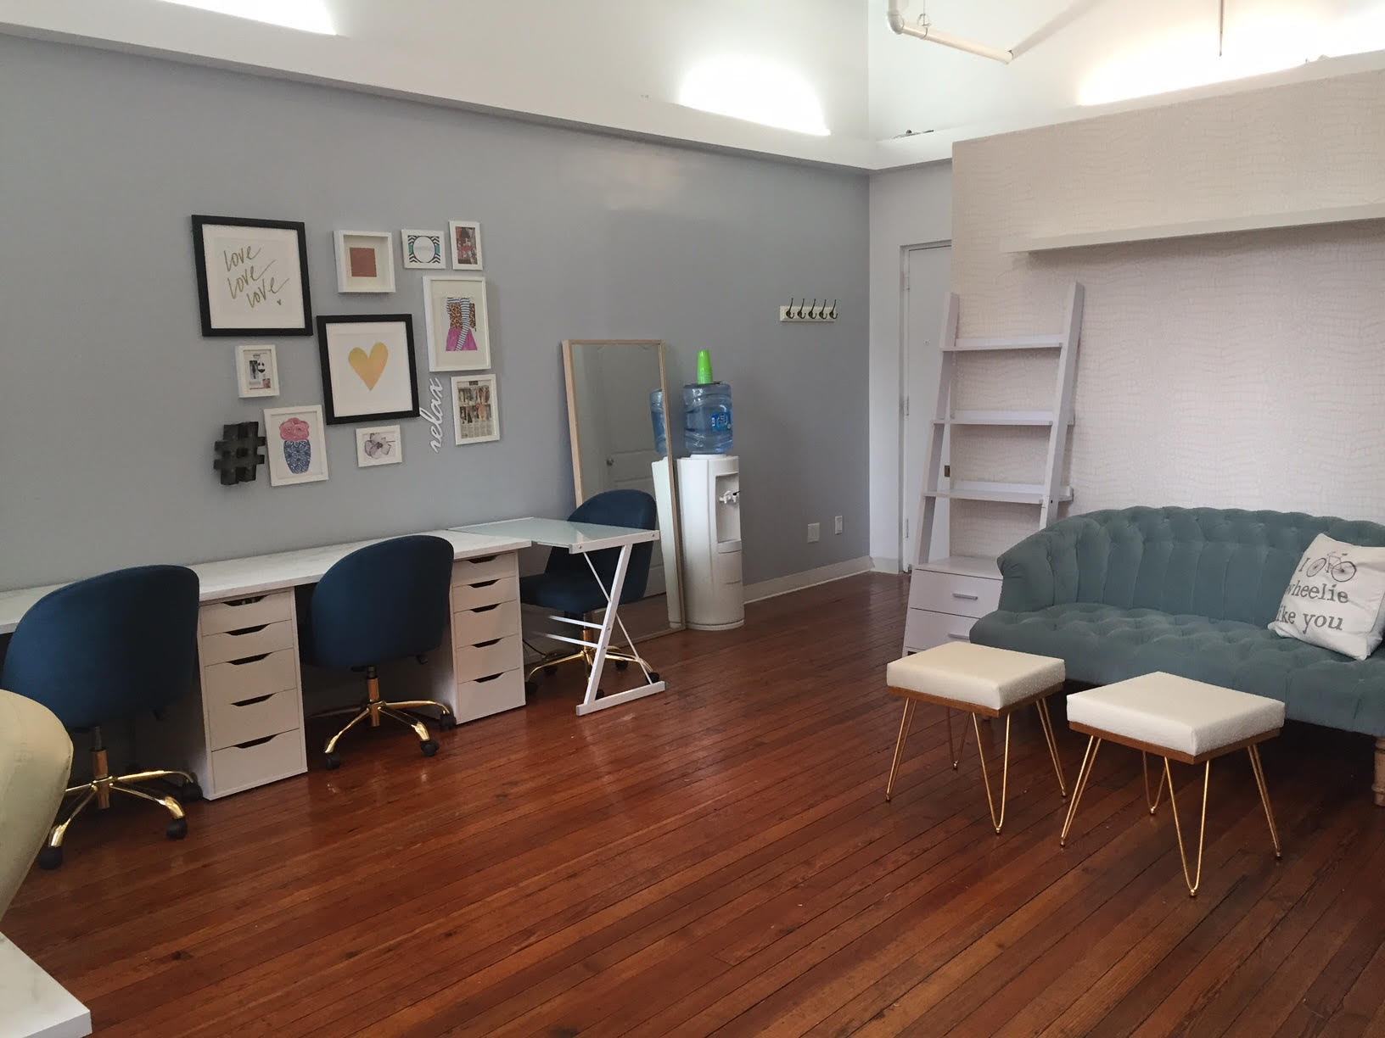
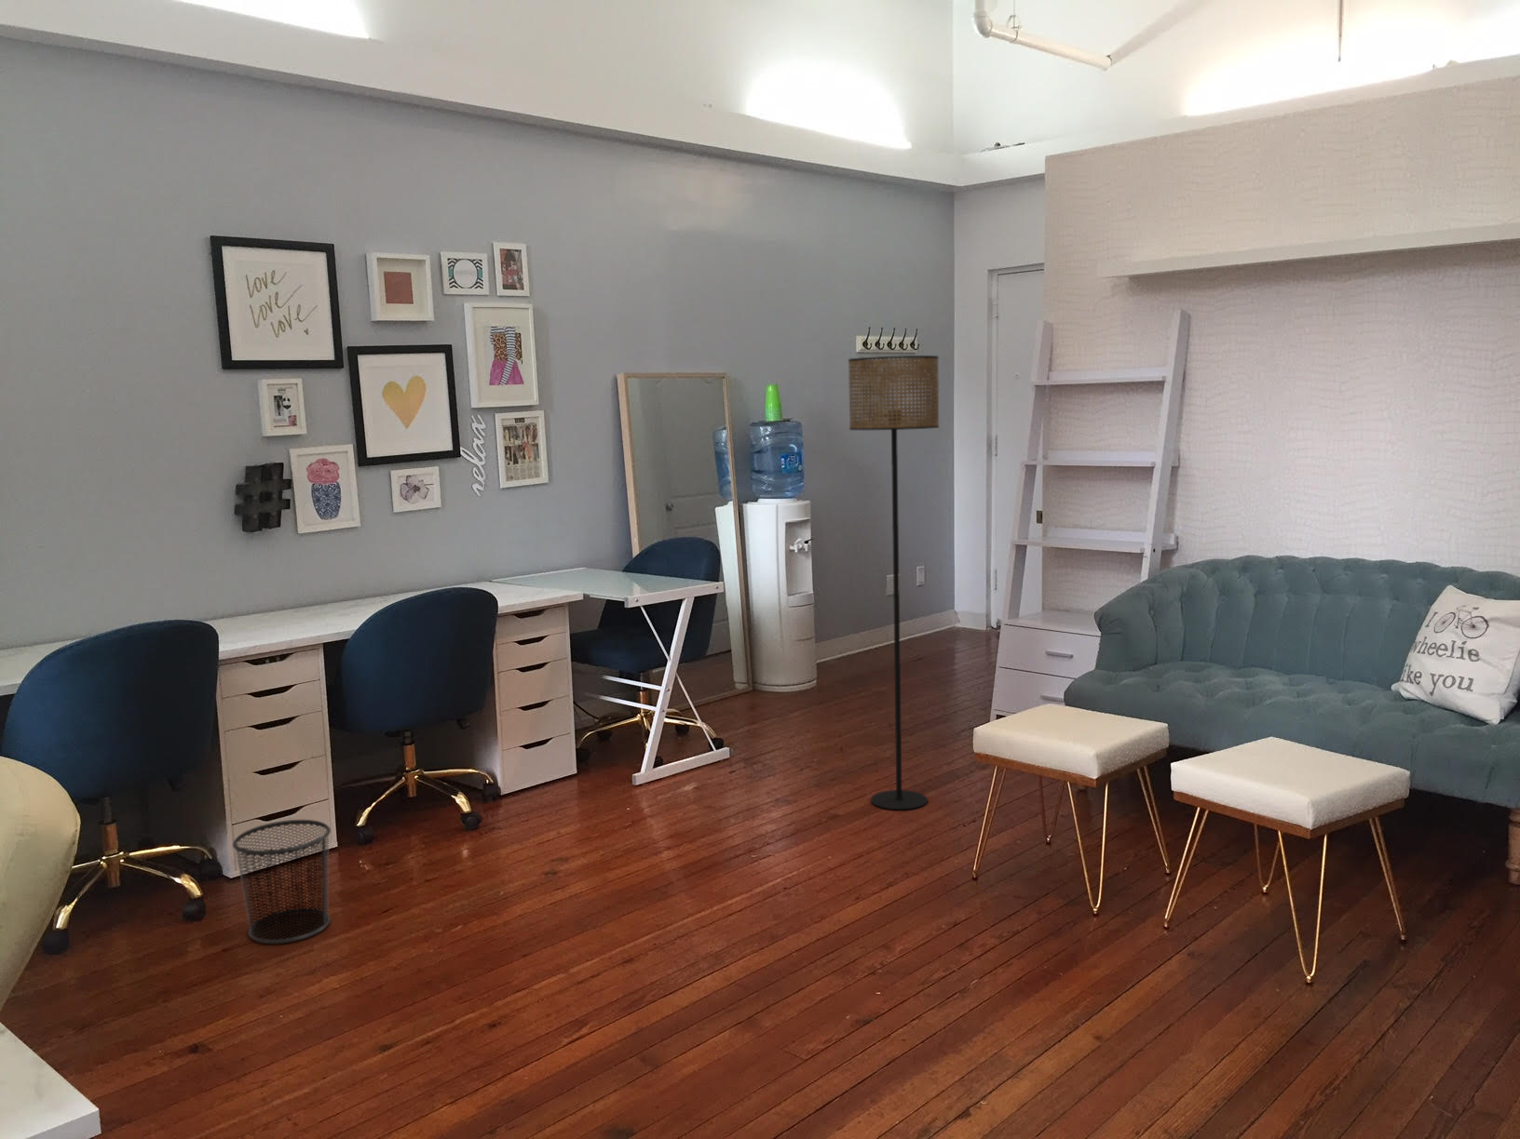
+ waste bin [232,818,332,944]
+ floor lamp [847,354,940,810]
